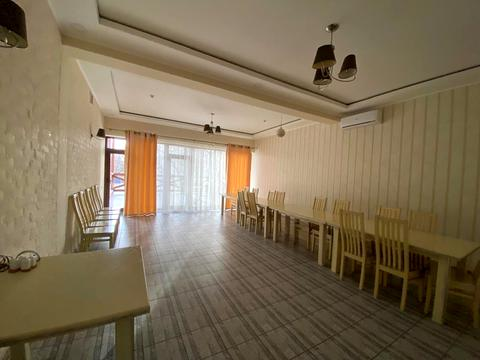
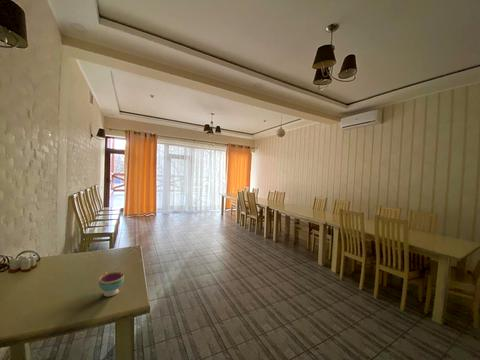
+ teacup [98,271,125,297]
